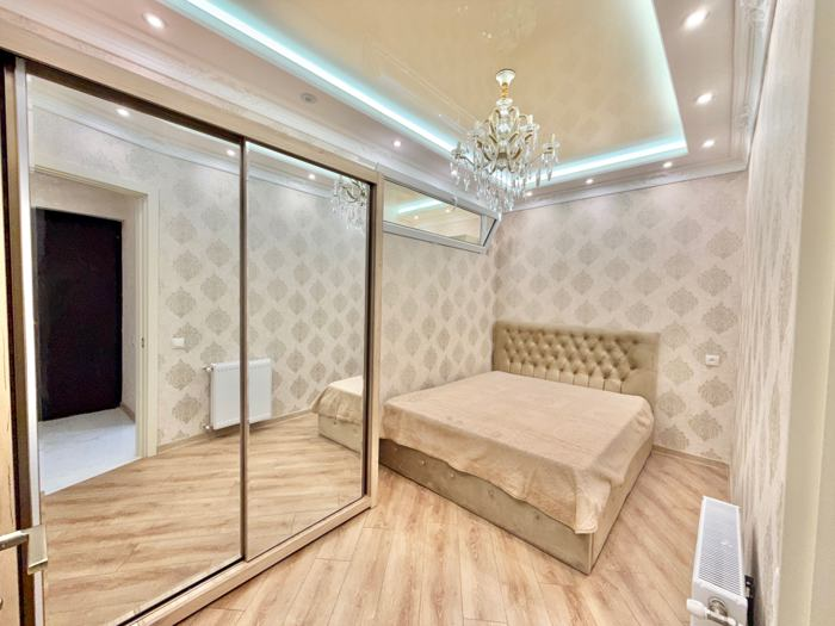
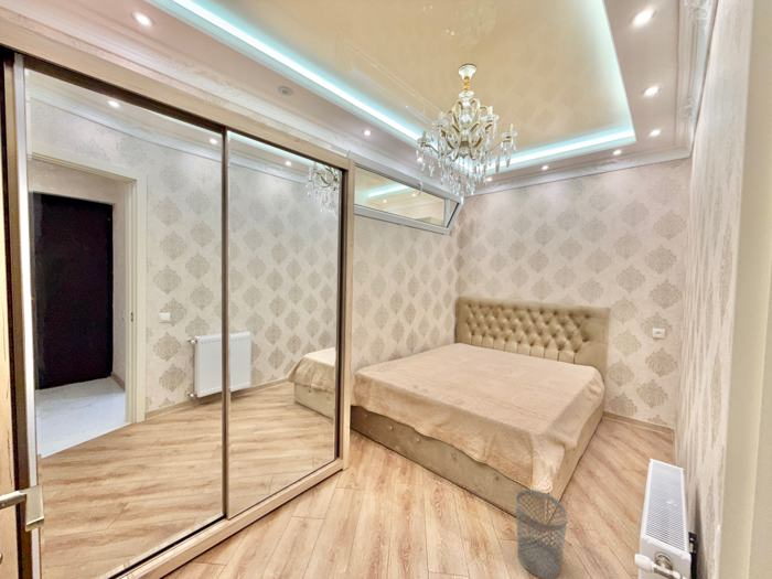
+ wastebasket [514,489,569,579]
